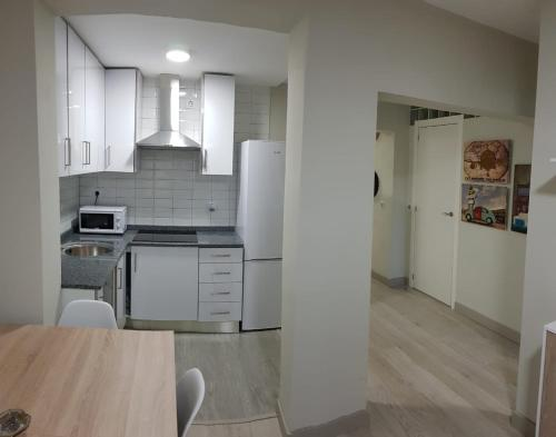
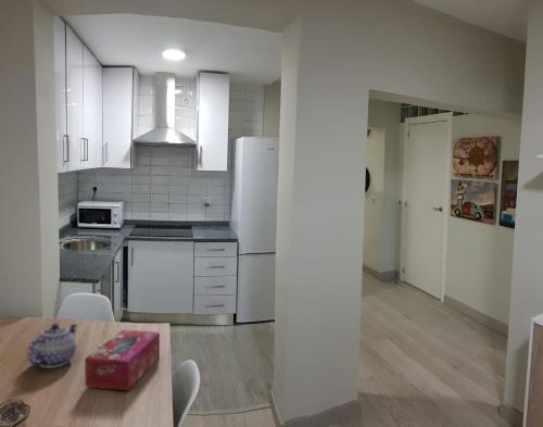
+ teapot [26,323,79,369]
+ tissue box [84,329,161,391]
